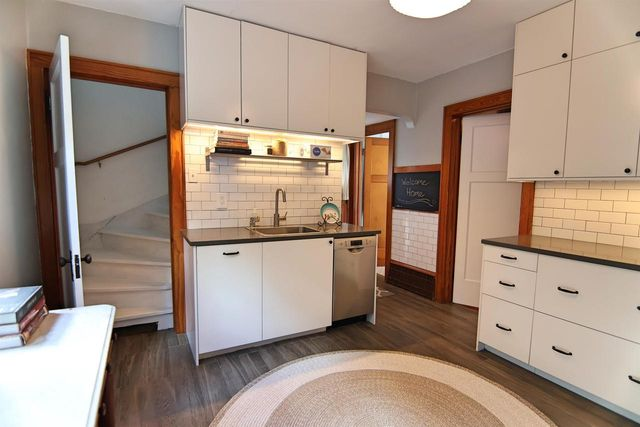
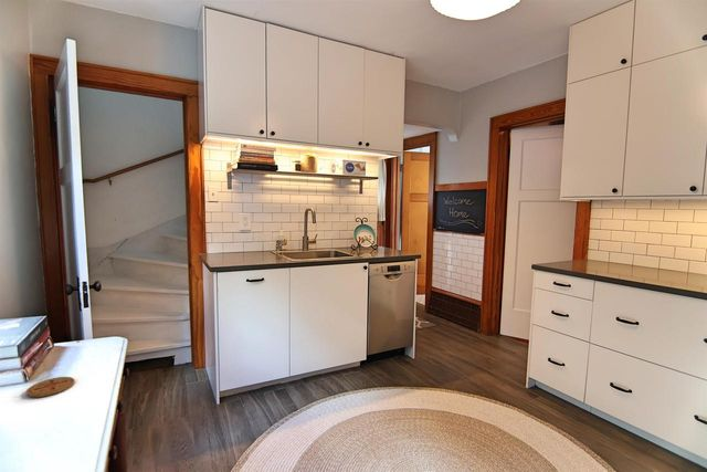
+ coaster [25,376,76,398]
